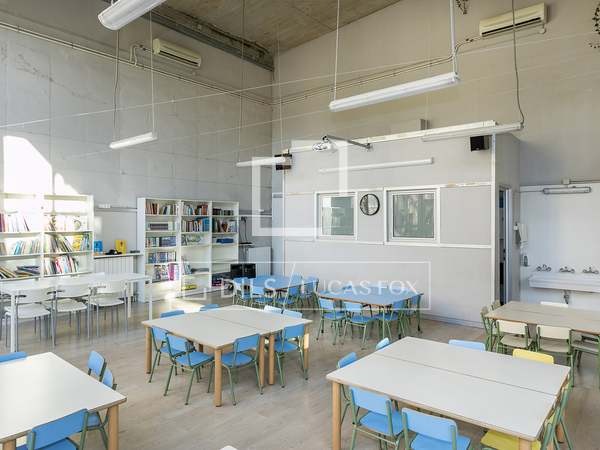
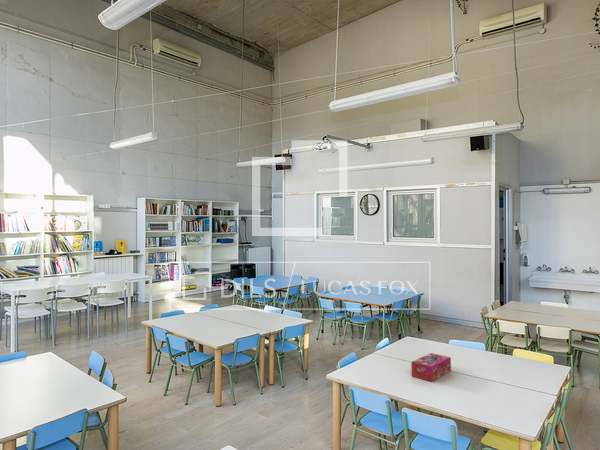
+ tissue box [410,352,452,382]
